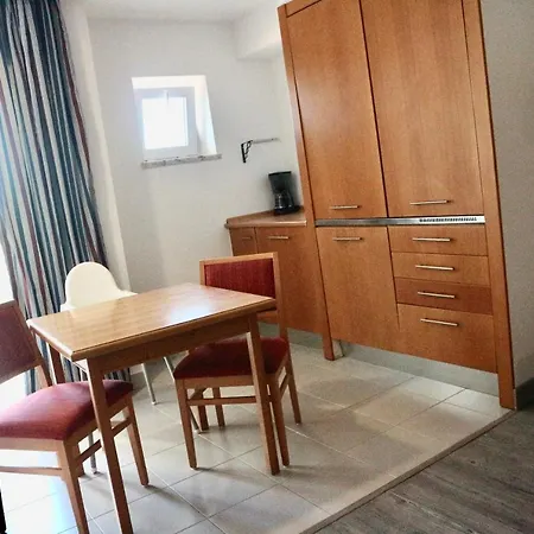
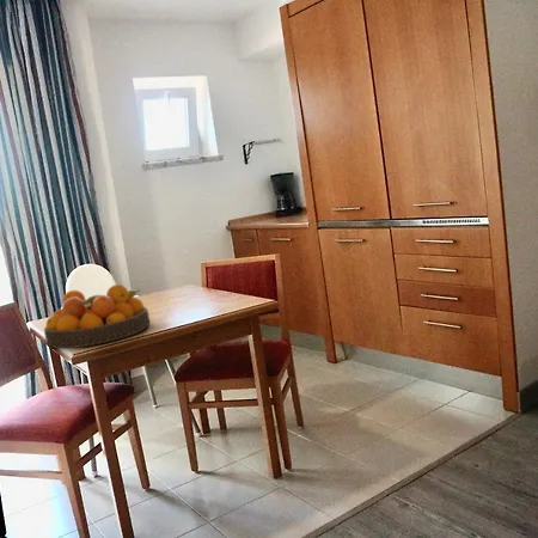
+ fruit bowl [43,283,152,349]
